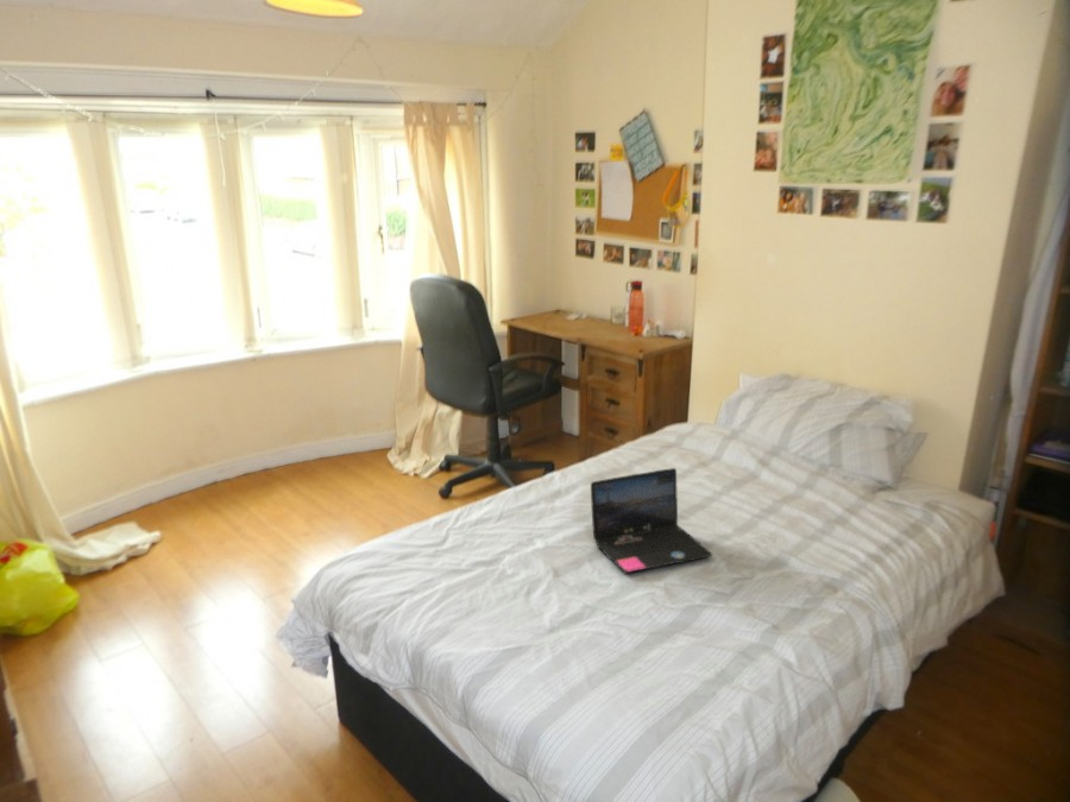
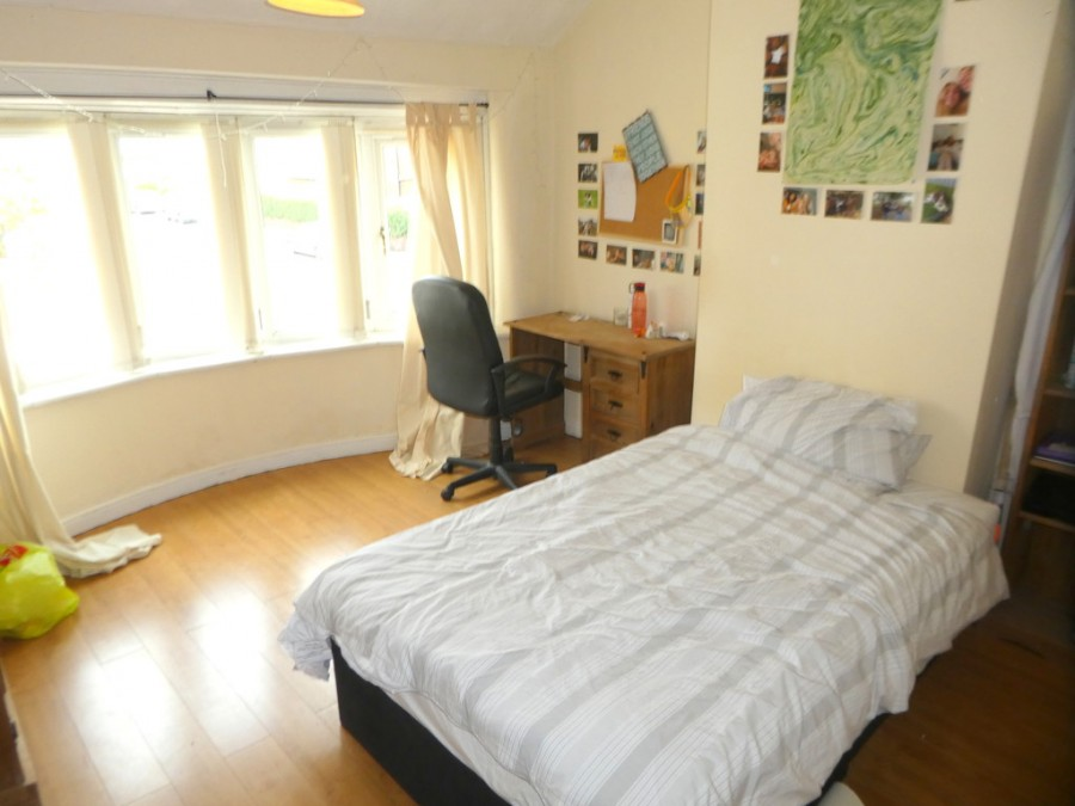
- laptop [590,467,713,574]
